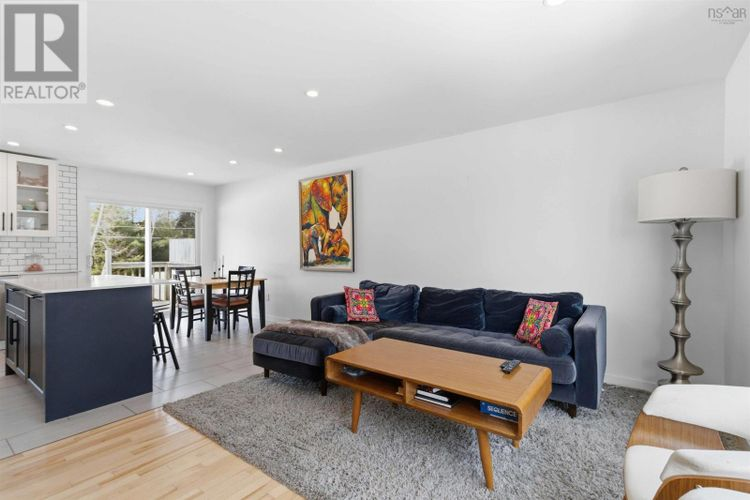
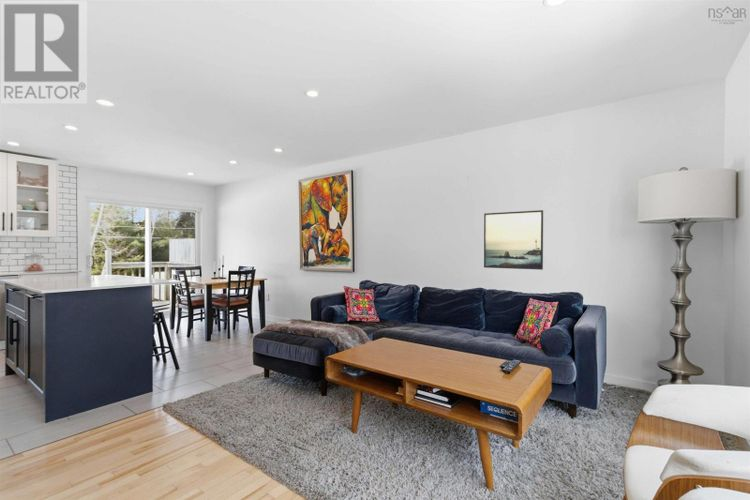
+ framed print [483,209,544,271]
